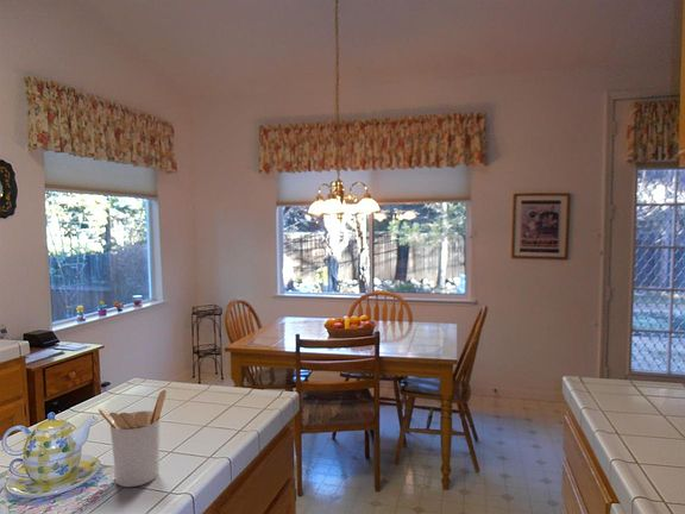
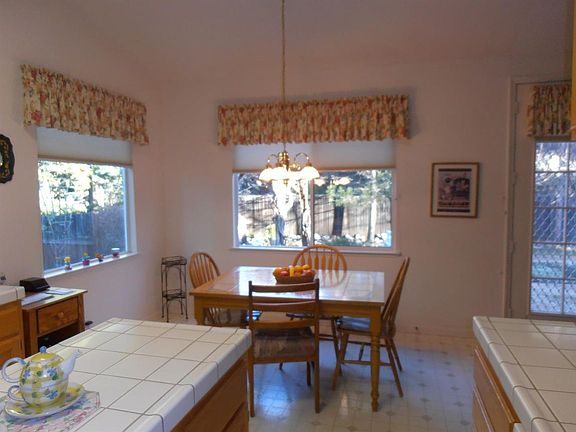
- utensil holder [98,389,168,488]
